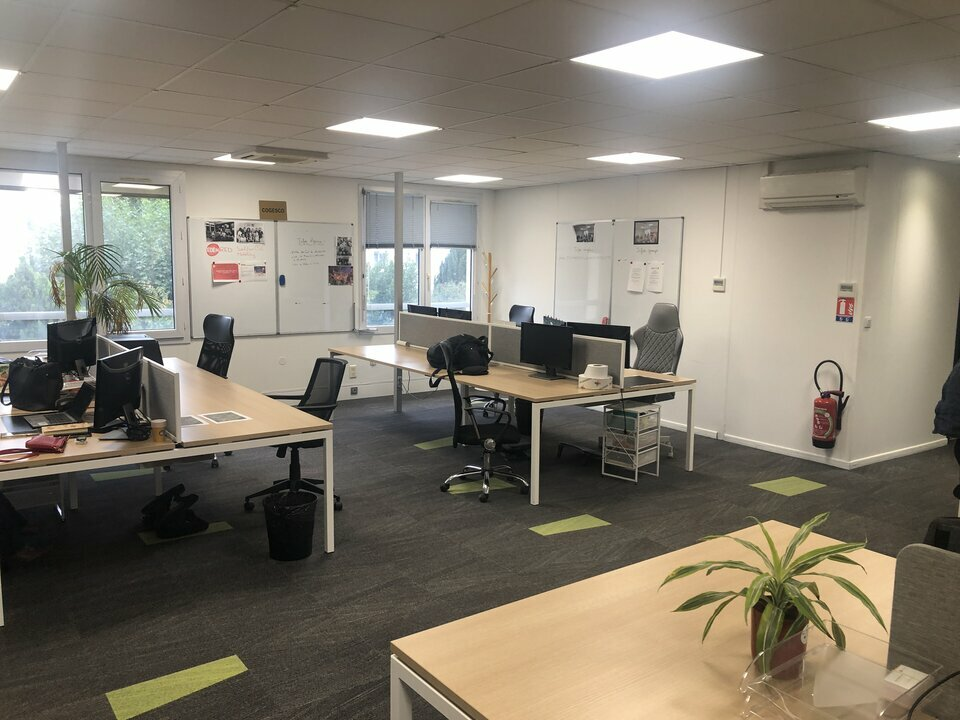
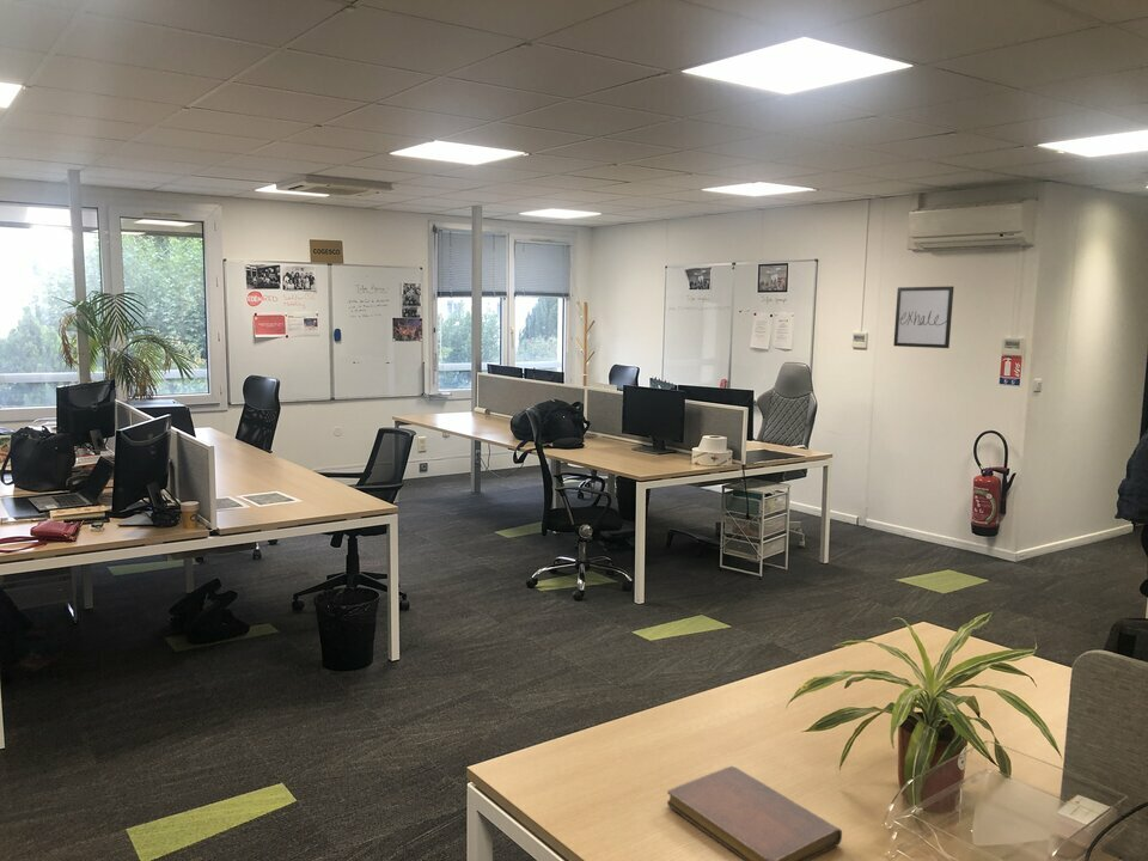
+ wall art [892,285,954,349]
+ notebook [666,765,843,861]
